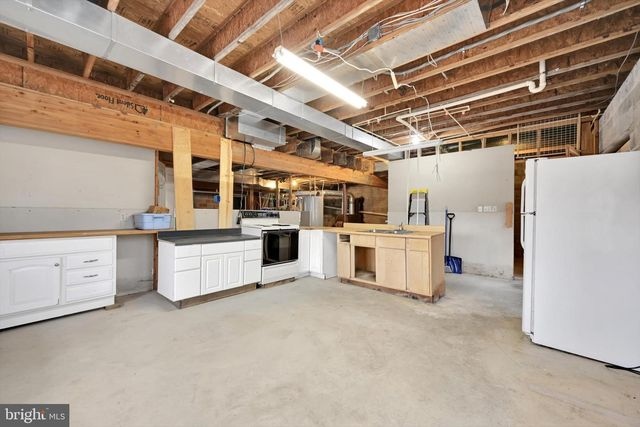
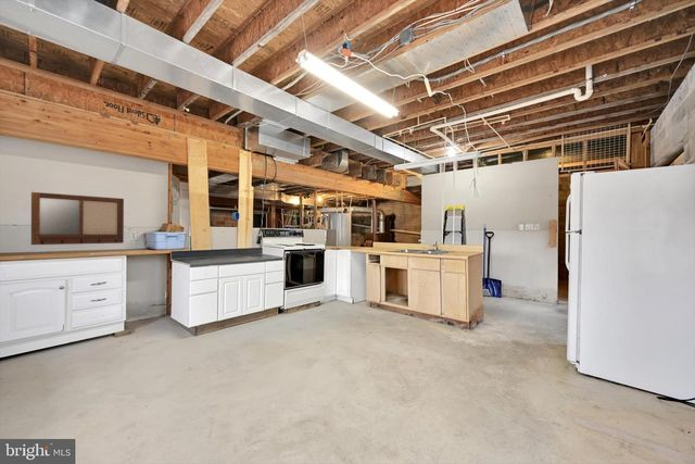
+ writing board [30,191,125,246]
